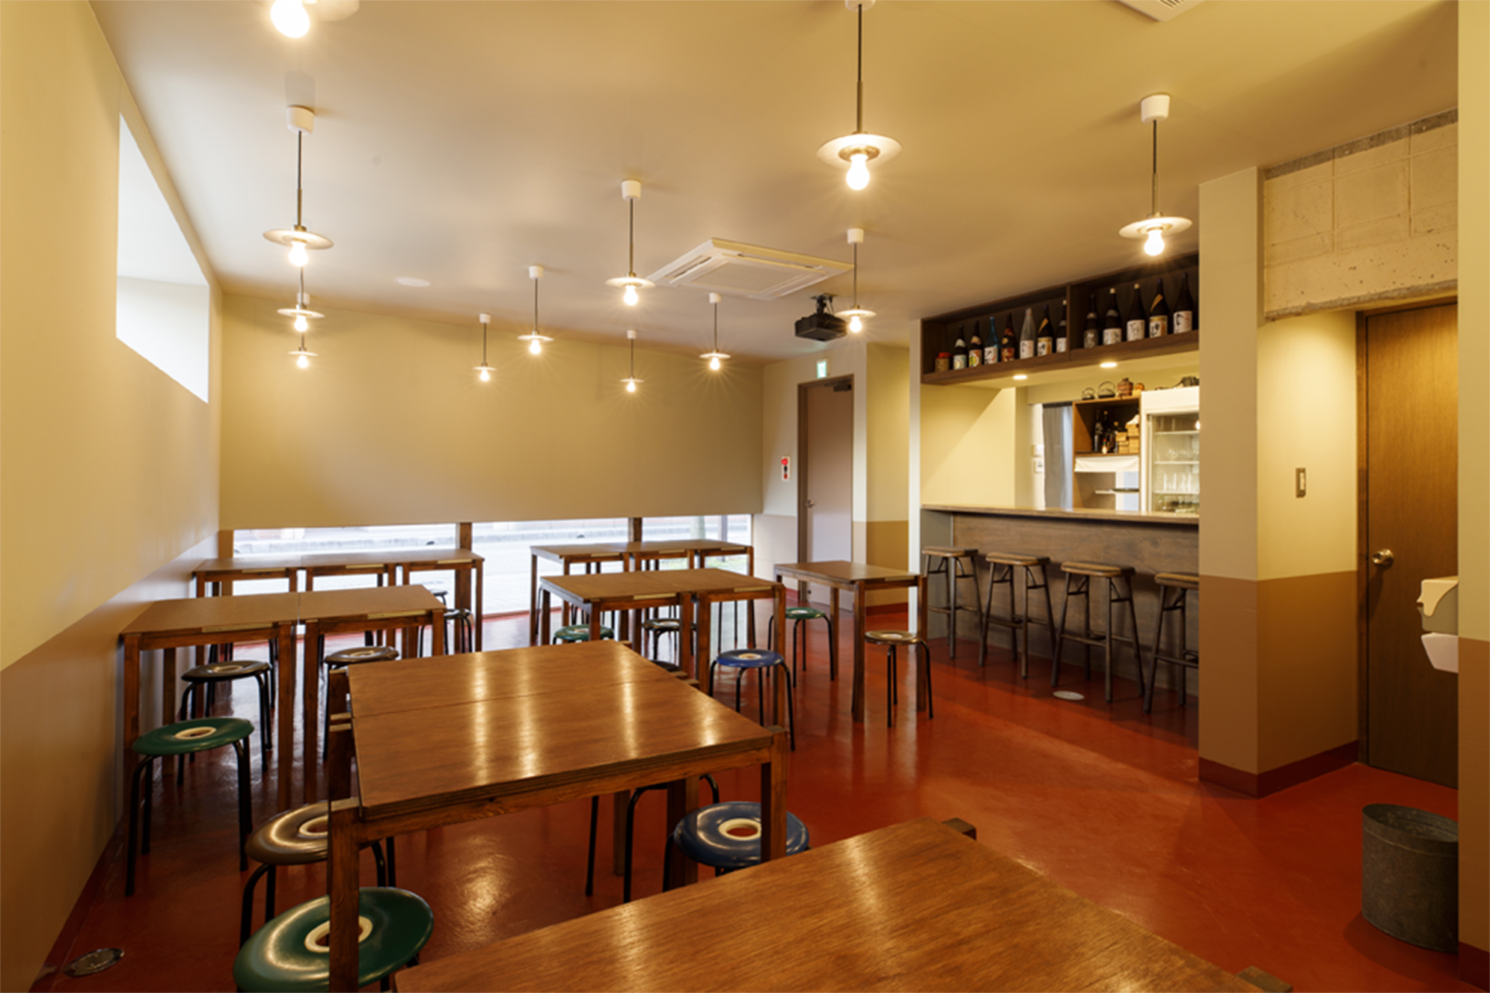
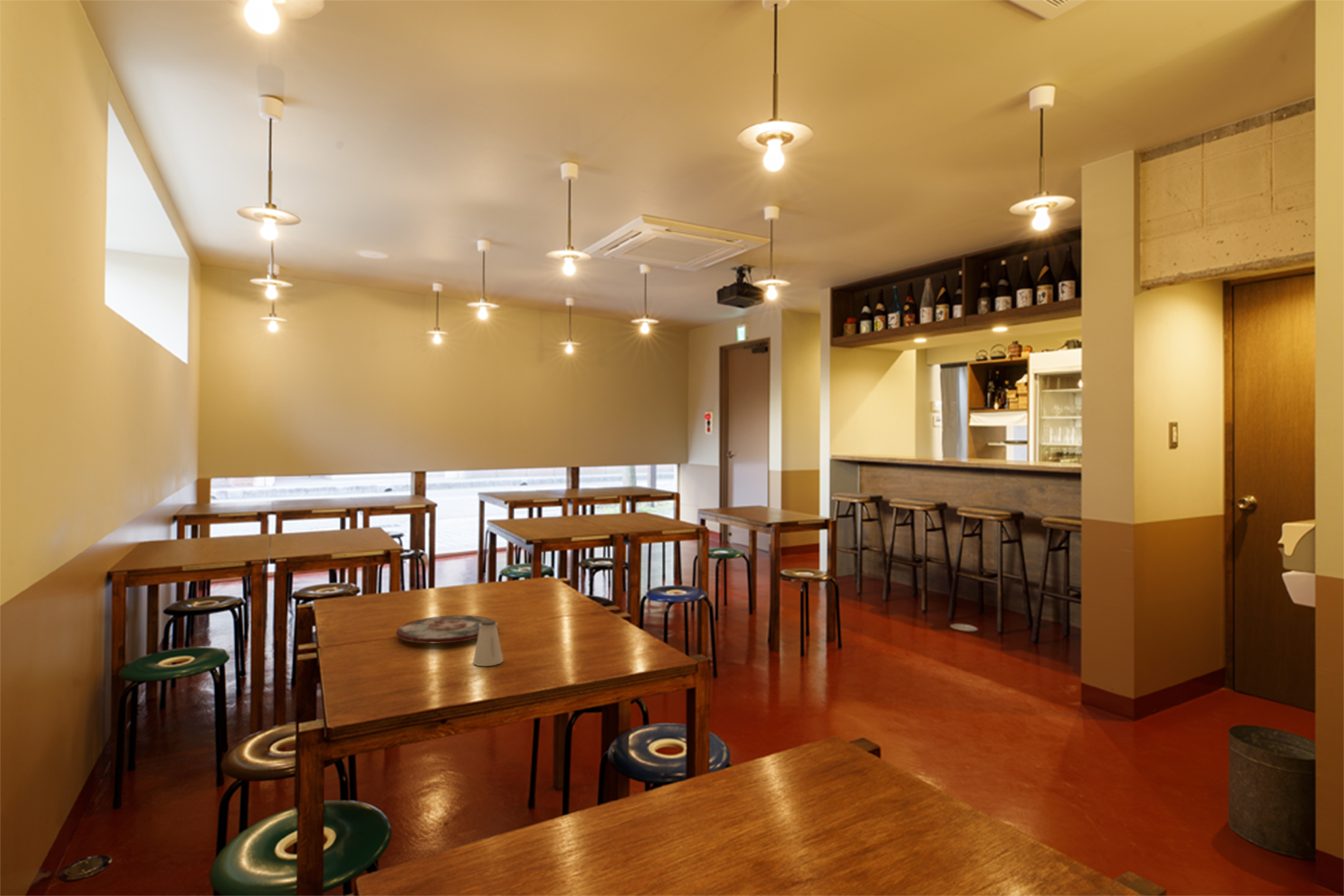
+ plate [395,615,497,644]
+ saltshaker [472,619,504,667]
